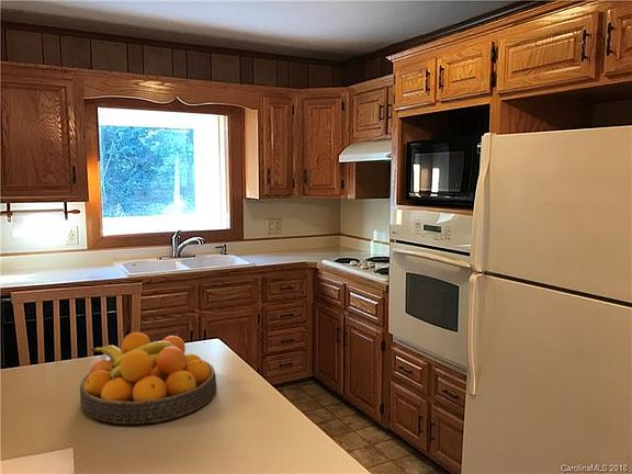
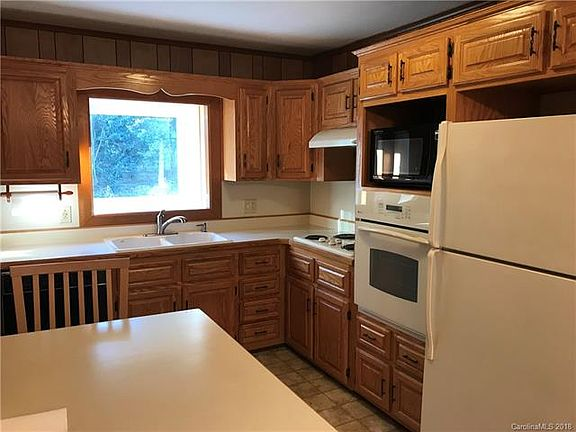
- fruit bowl [79,331,217,425]
